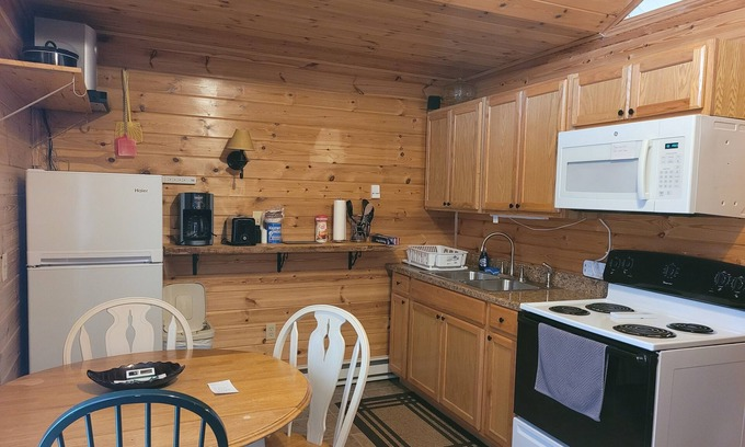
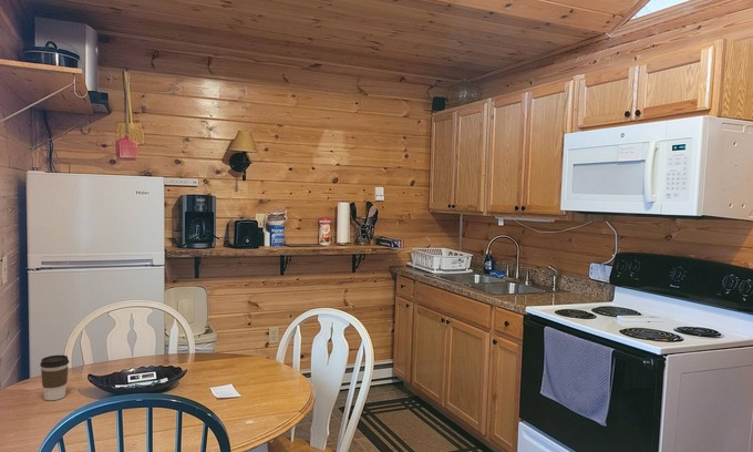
+ coffee cup [39,355,70,401]
